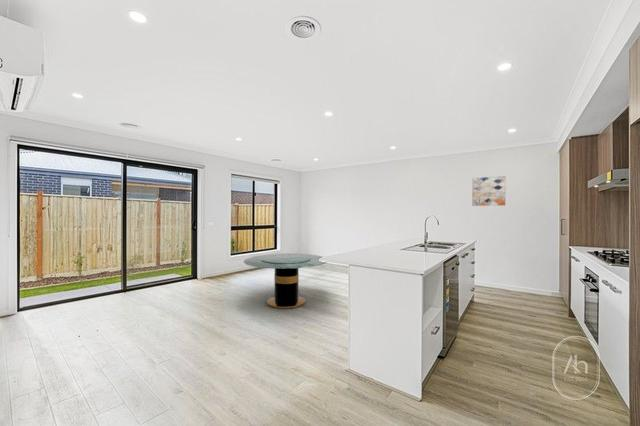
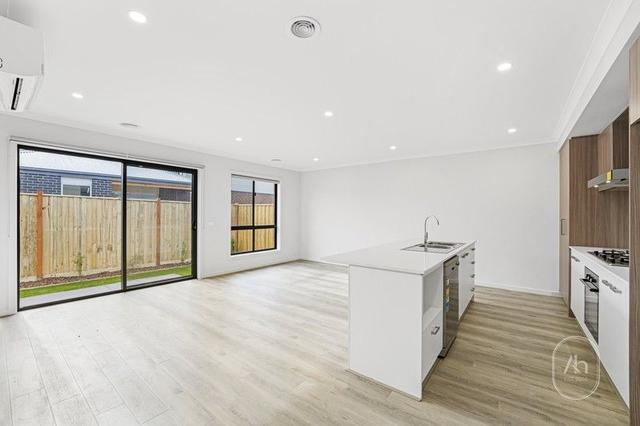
- dining table [243,253,328,310]
- wall art [471,175,506,207]
